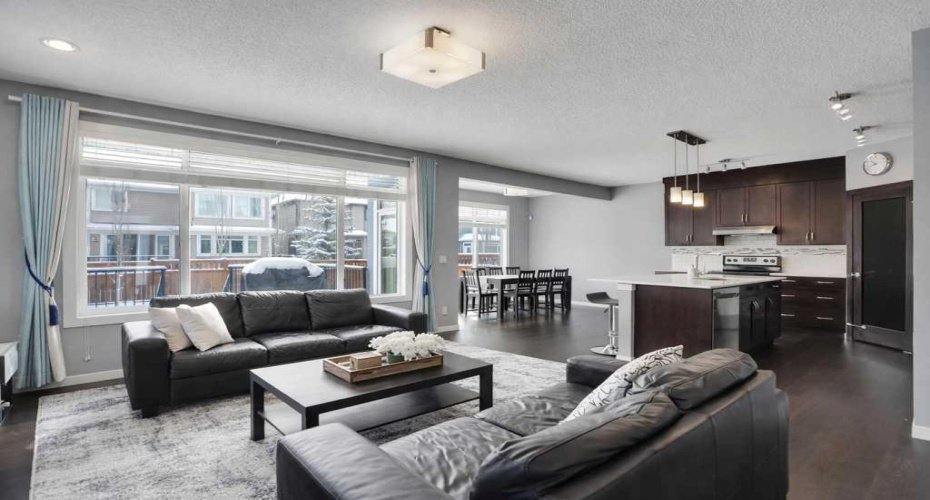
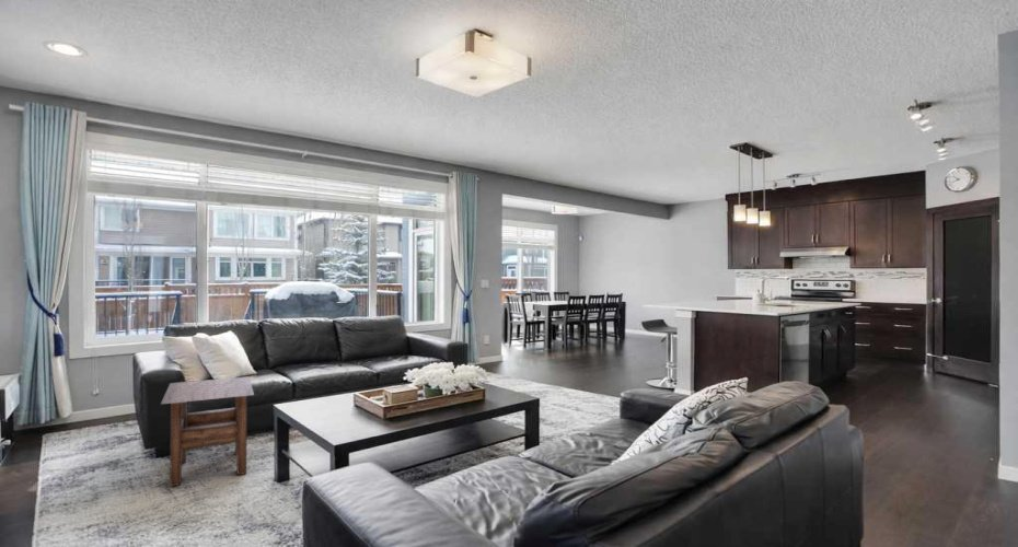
+ side table [160,375,255,488]
